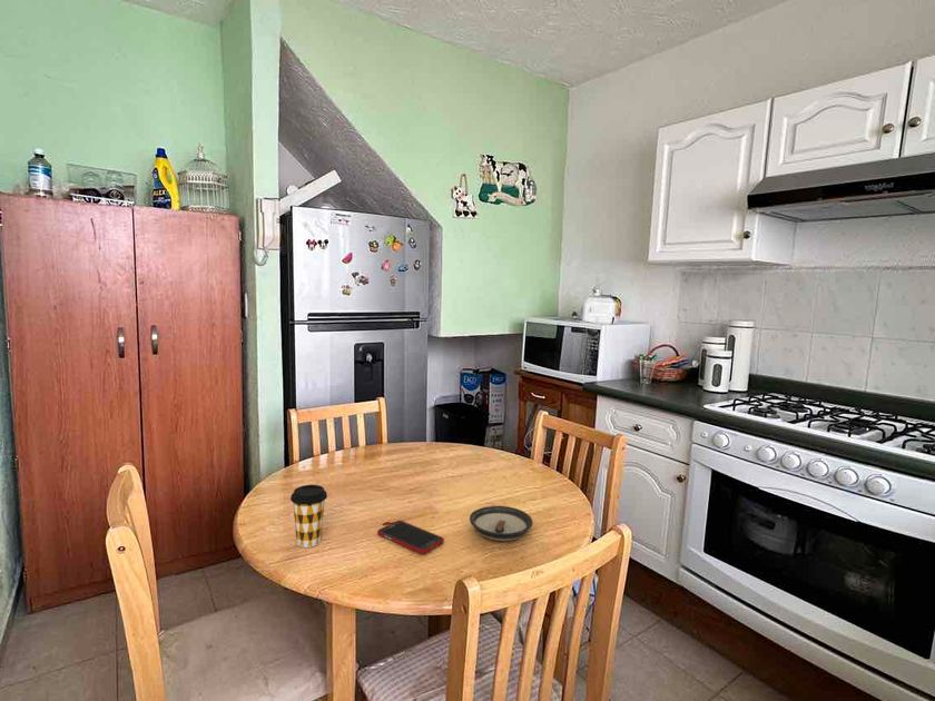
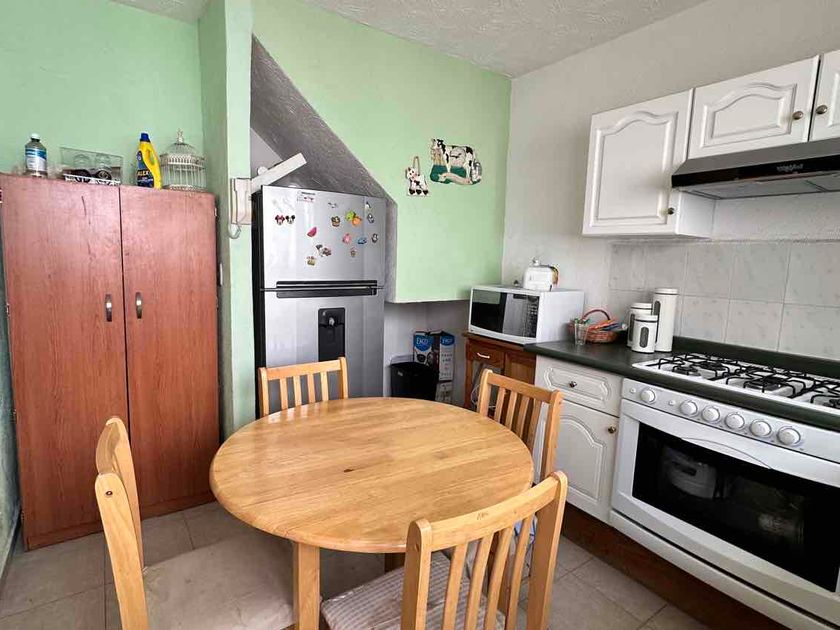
- saucer [469,505,533,542]
- coffee cup [289,484,328,549]
- cell phone [376,520,445,555]
